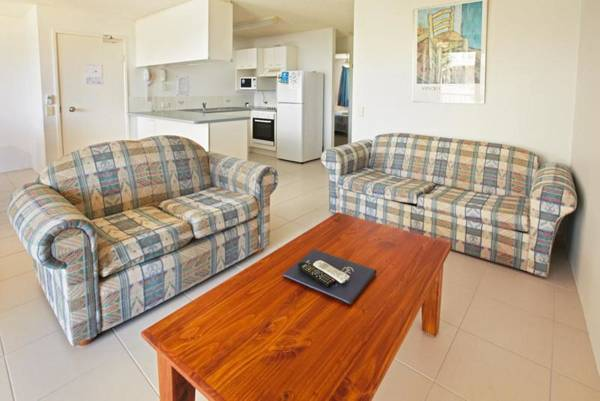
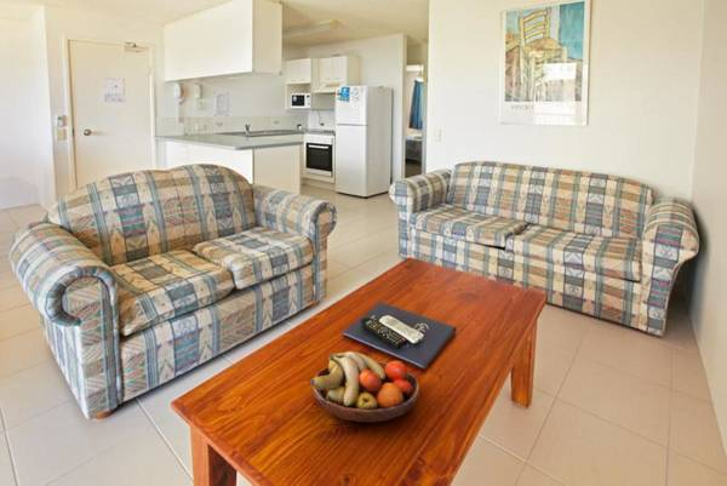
+ fruit bowl [309,350,420,424]
